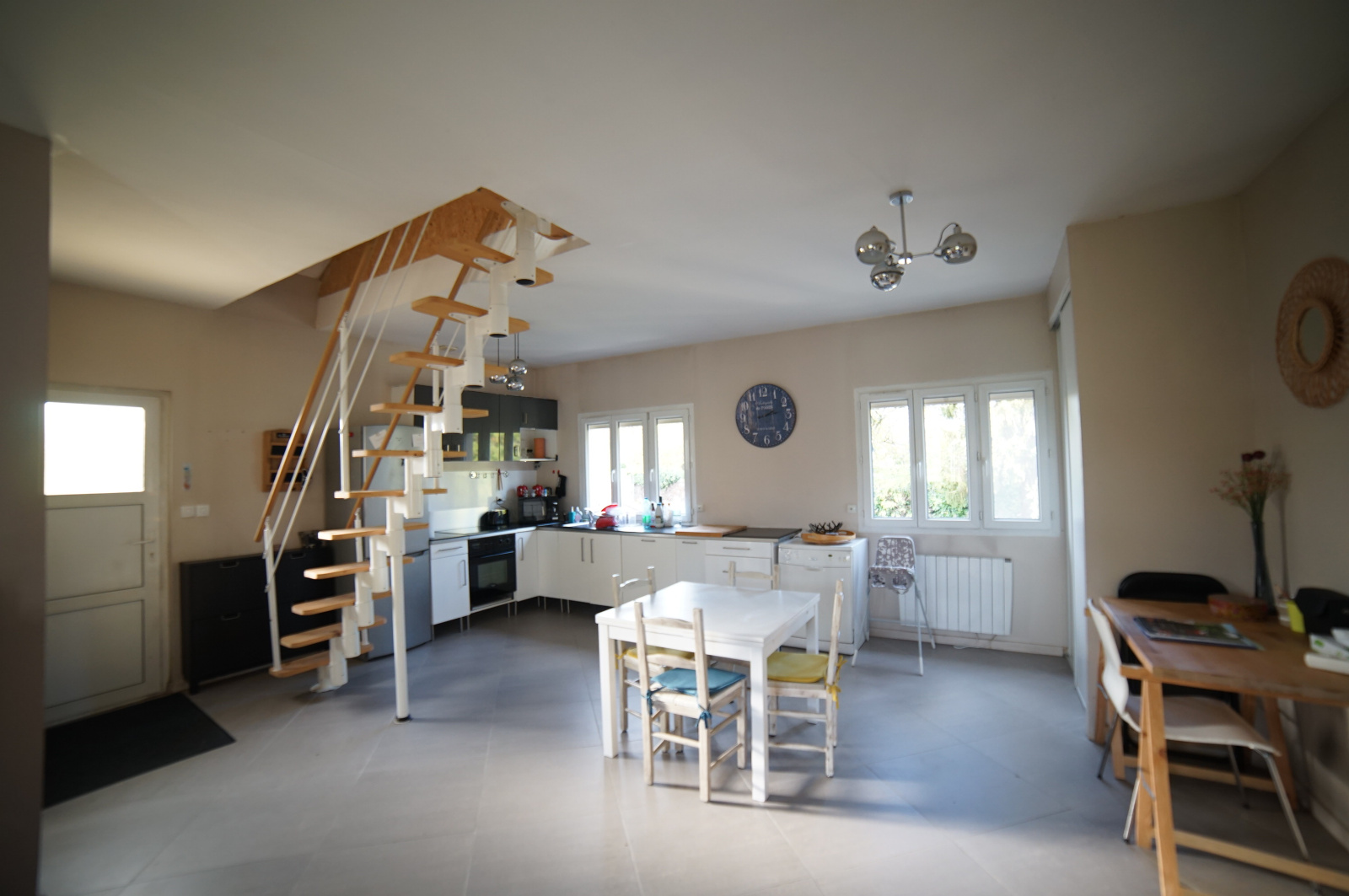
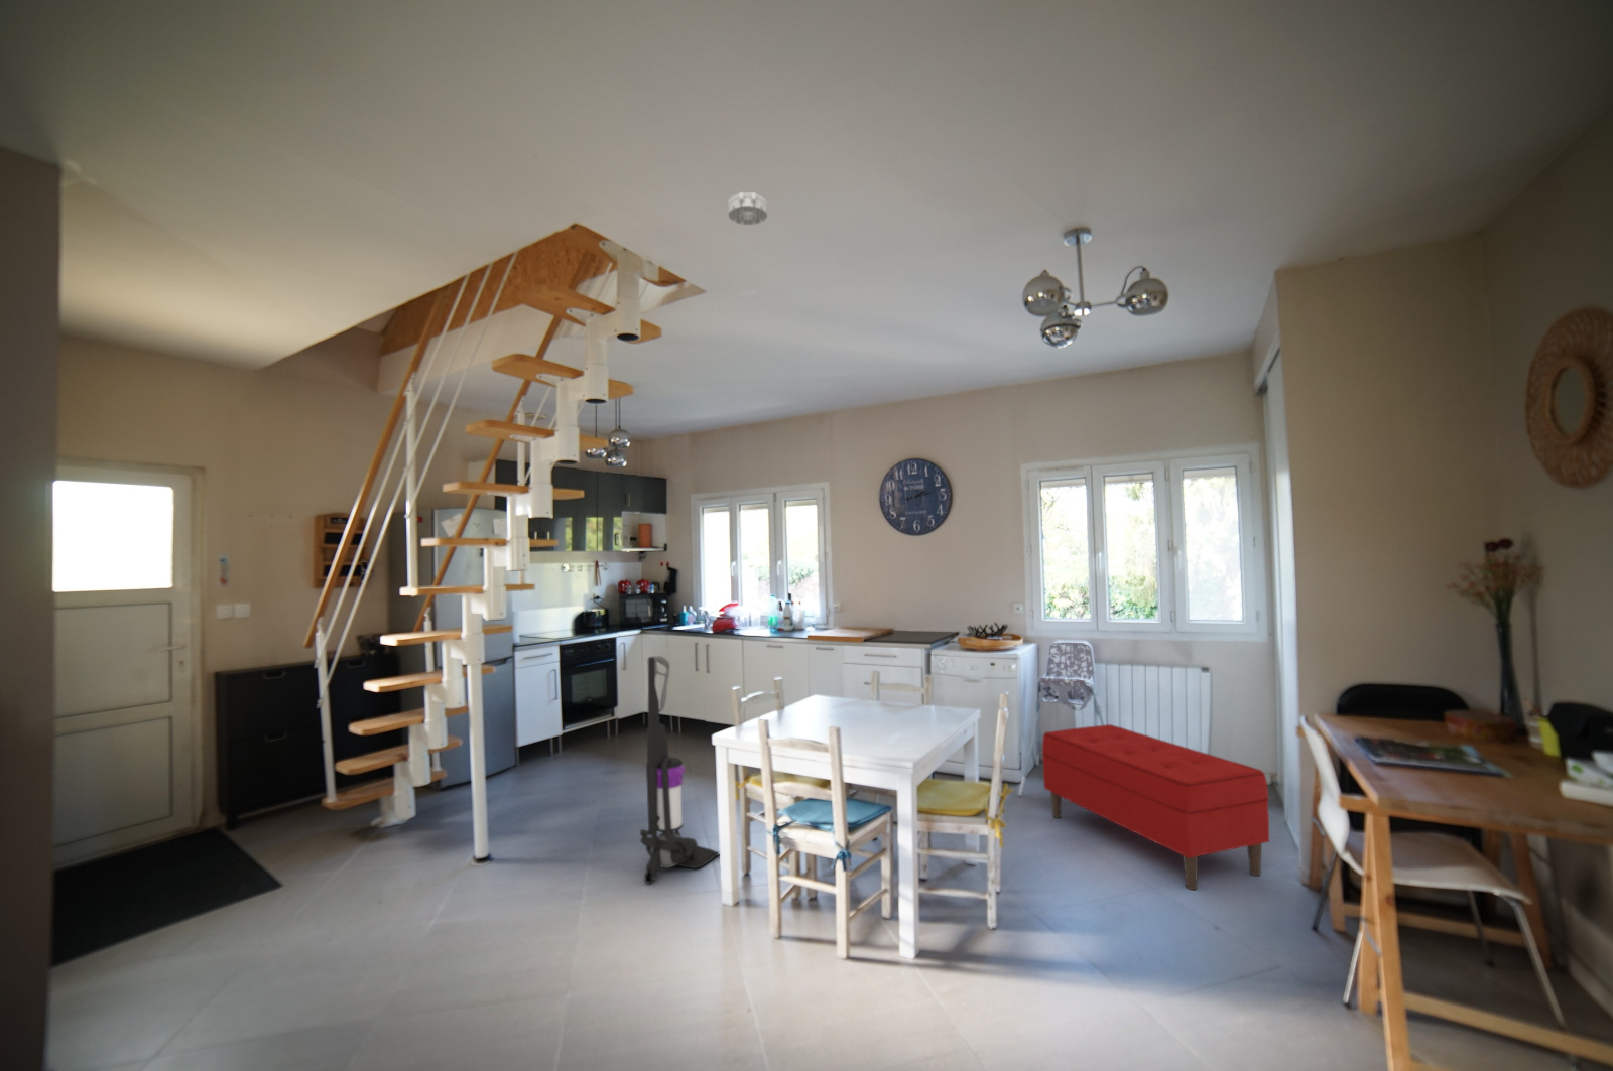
+ bench [1041,723,1270,891]
+ smoke detector [727,191,768,226]
+ vacuum cleaner [640,655,721,885]
